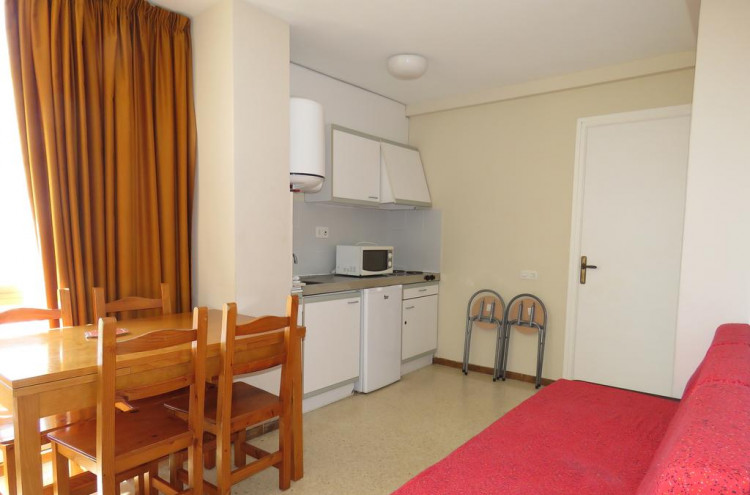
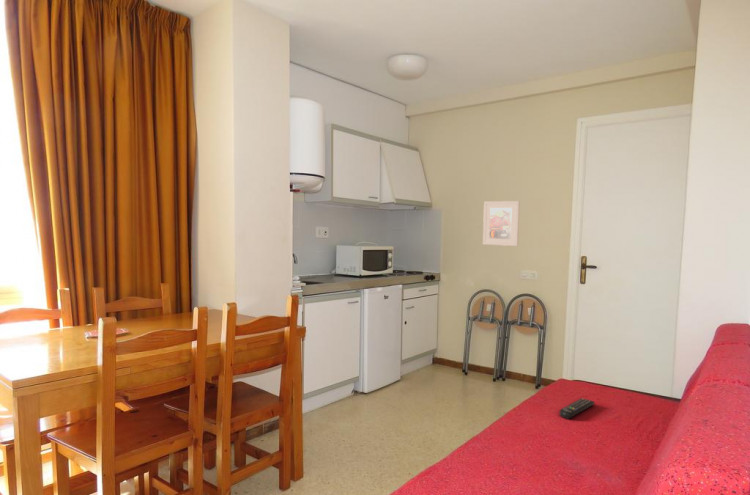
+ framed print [482,200,521,247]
+ remote control [558,397,596,420]
